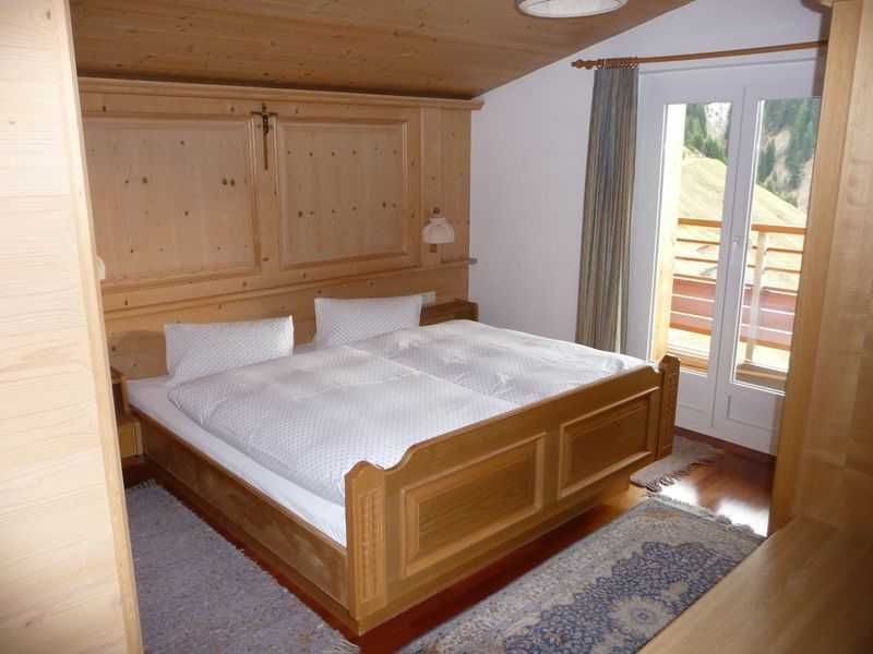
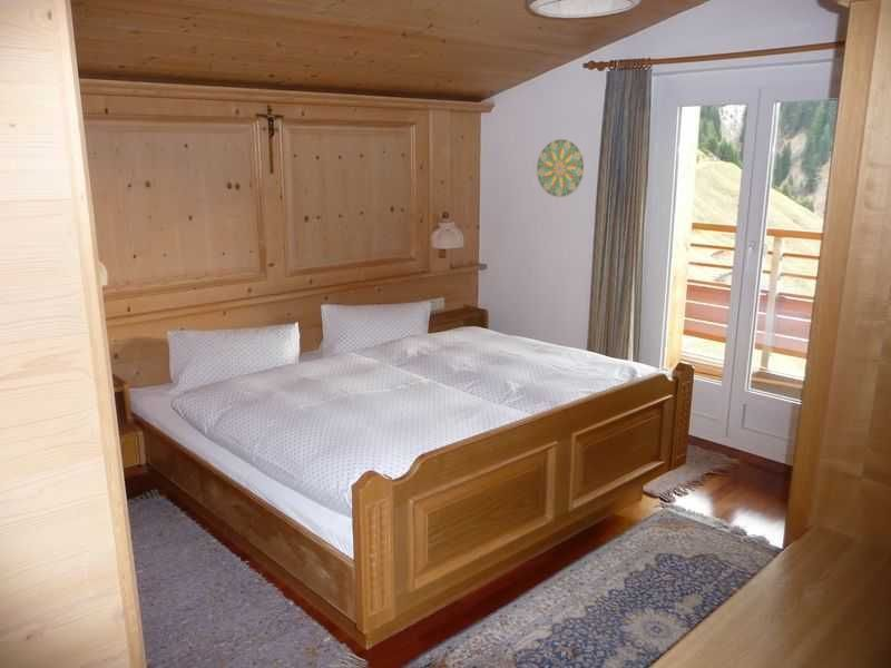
+ decorative plate [536,138,586,198]
